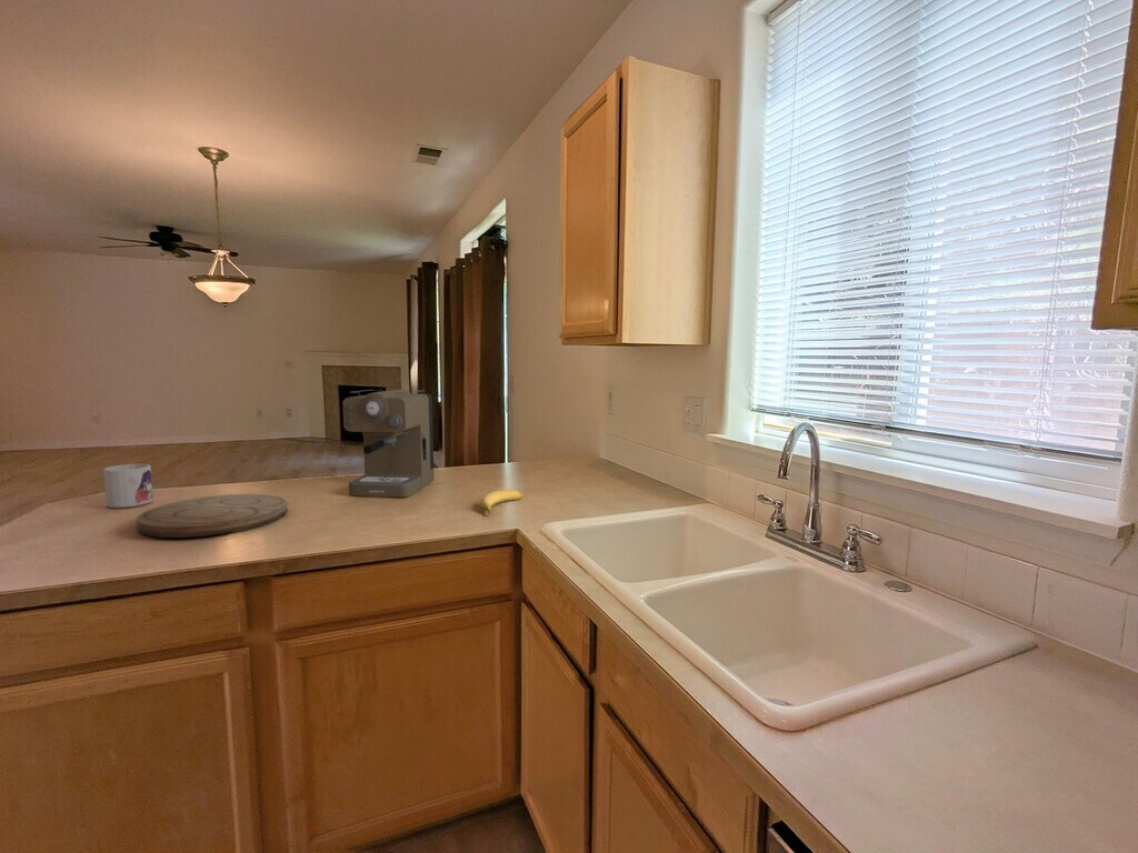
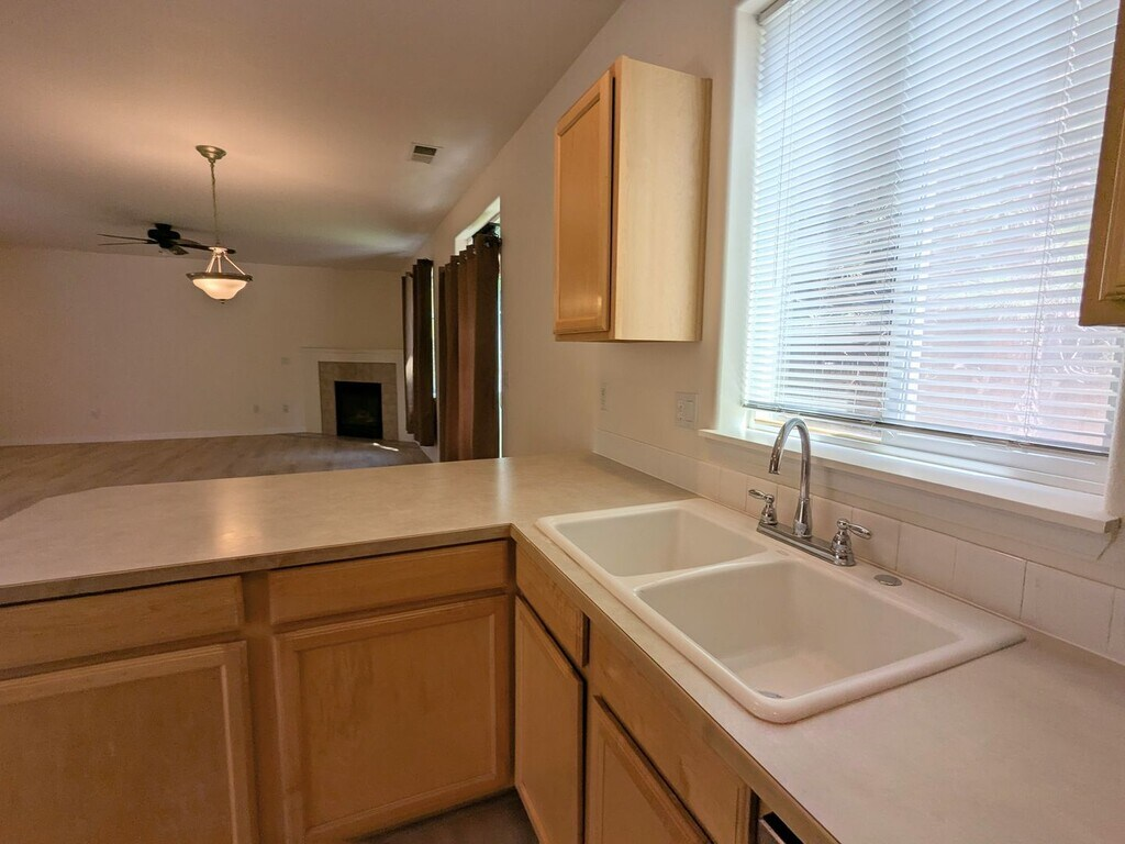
- mug [102,463,154,509]
- cutting board [136,493,289,539]
- banana [480,489,525,515]
- coffee maker [341,389,436,498]
